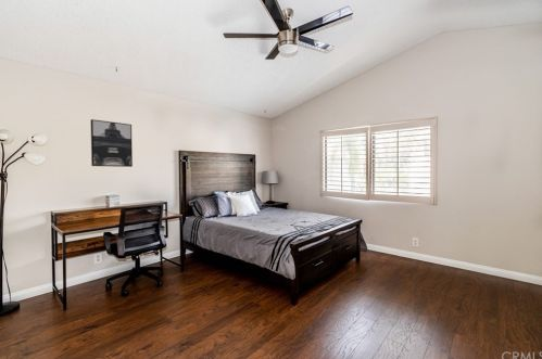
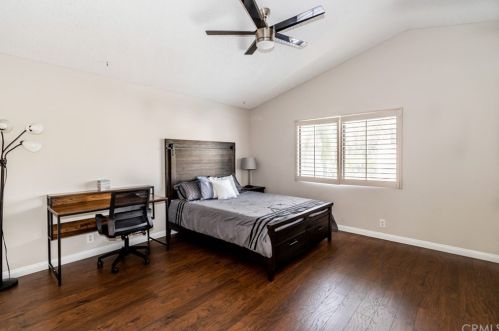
- wall art [89,118,134,168]
